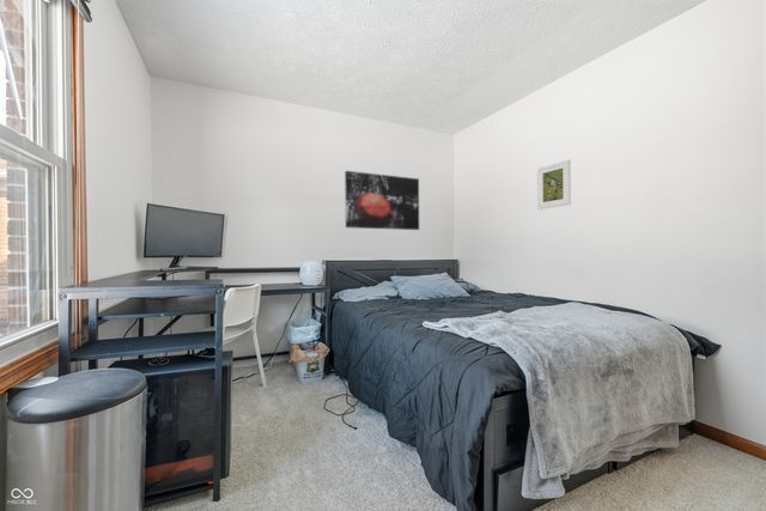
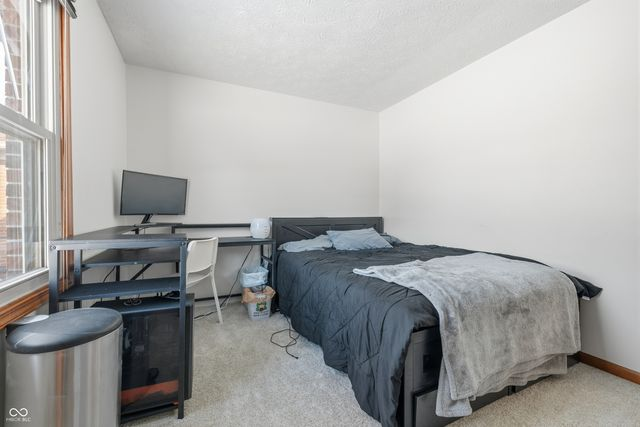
- wall art [344,170,420,231]
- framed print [536,159,572,211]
